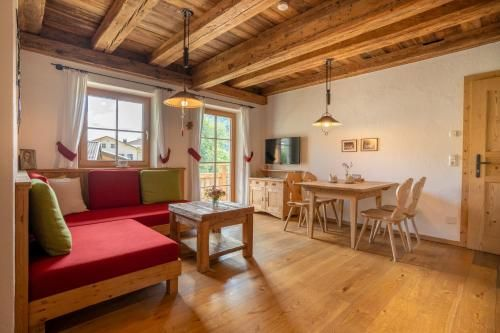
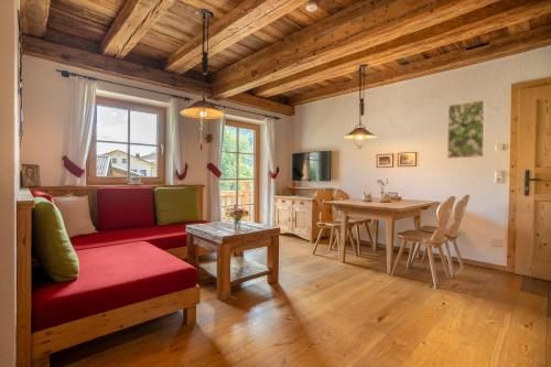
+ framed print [446,99,486,160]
